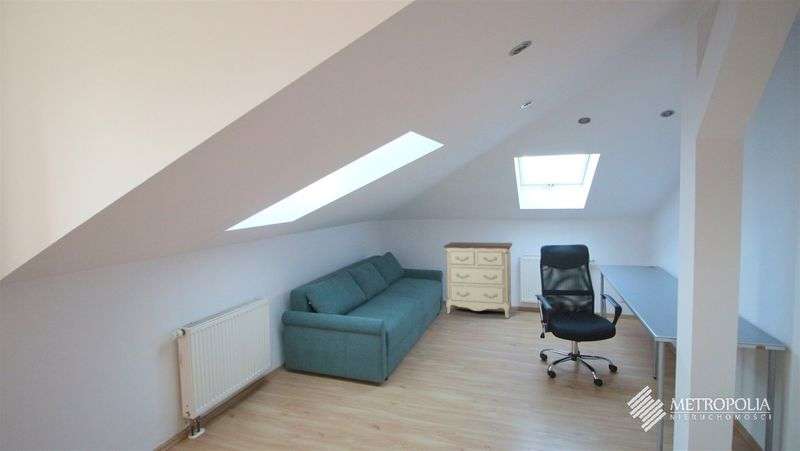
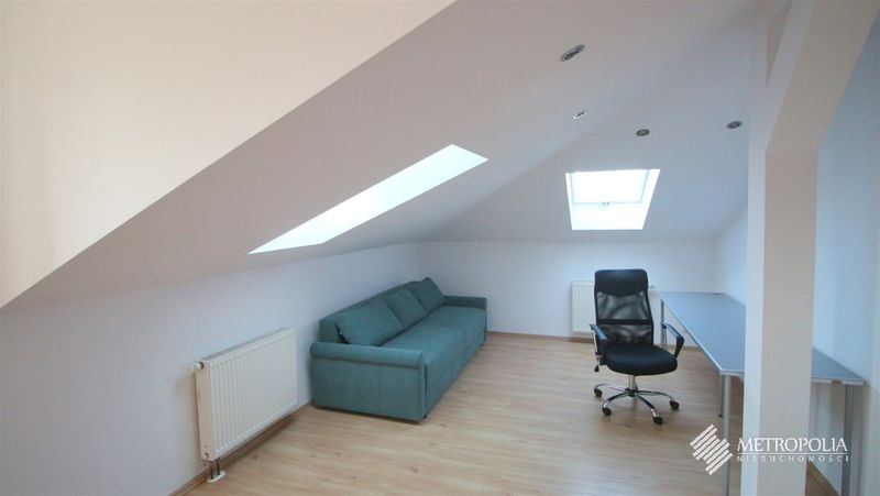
- dresser [442,241,513,319]
